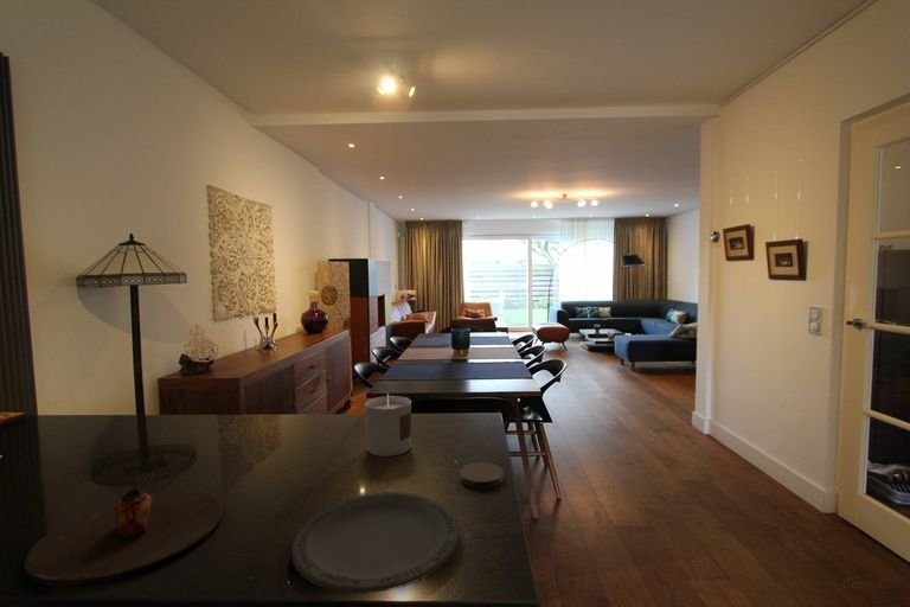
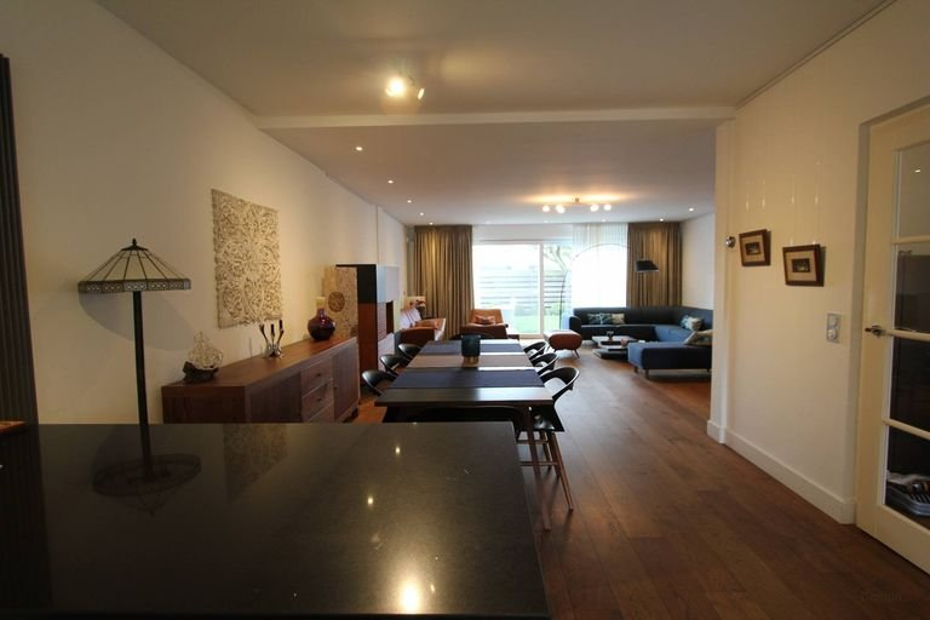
- plate [290,491,461,594]
- coaster [459,461,505,490]
- candle [364,391,412,458]
- plate [23,486,225,588]
